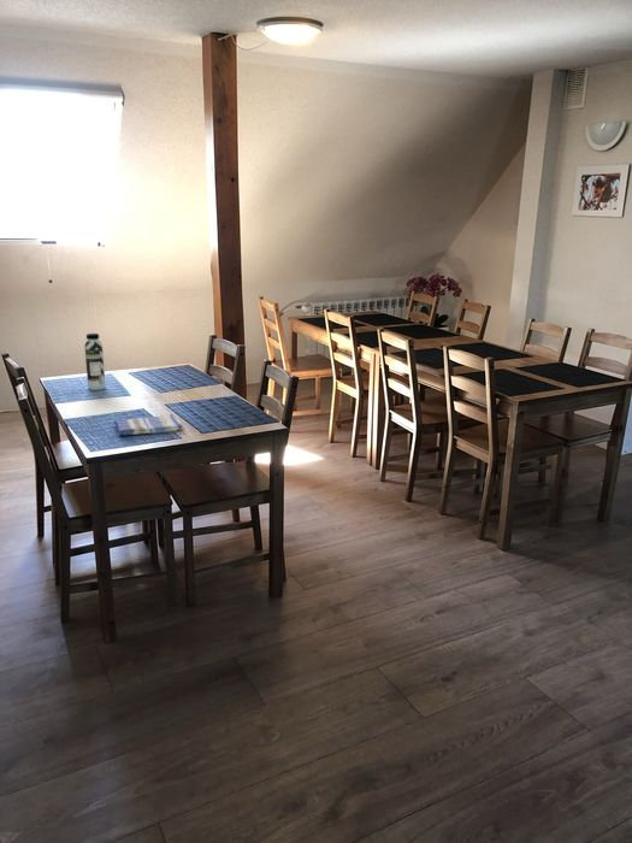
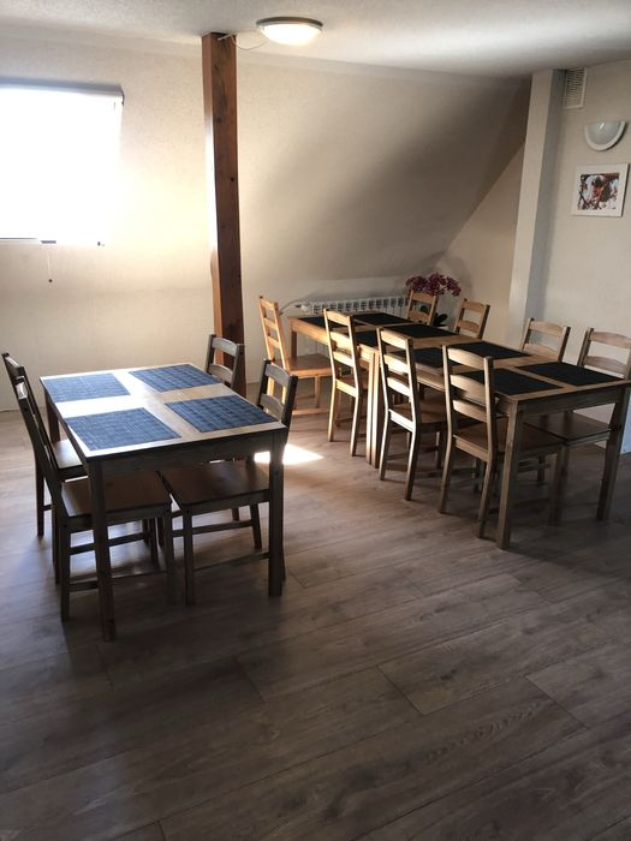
- water bottle [83,332,106,391]
- dish towel [113,413,184,437]
